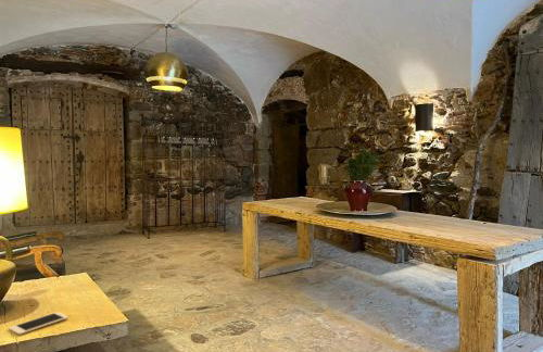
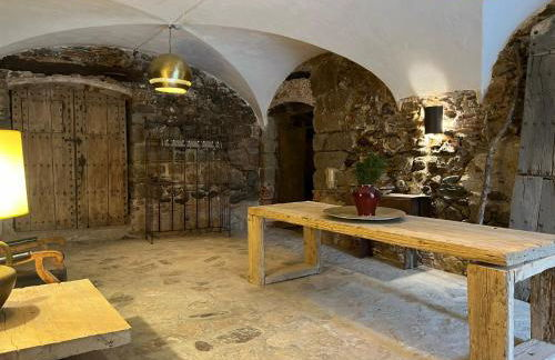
- cell phone [8,311,70,336]
